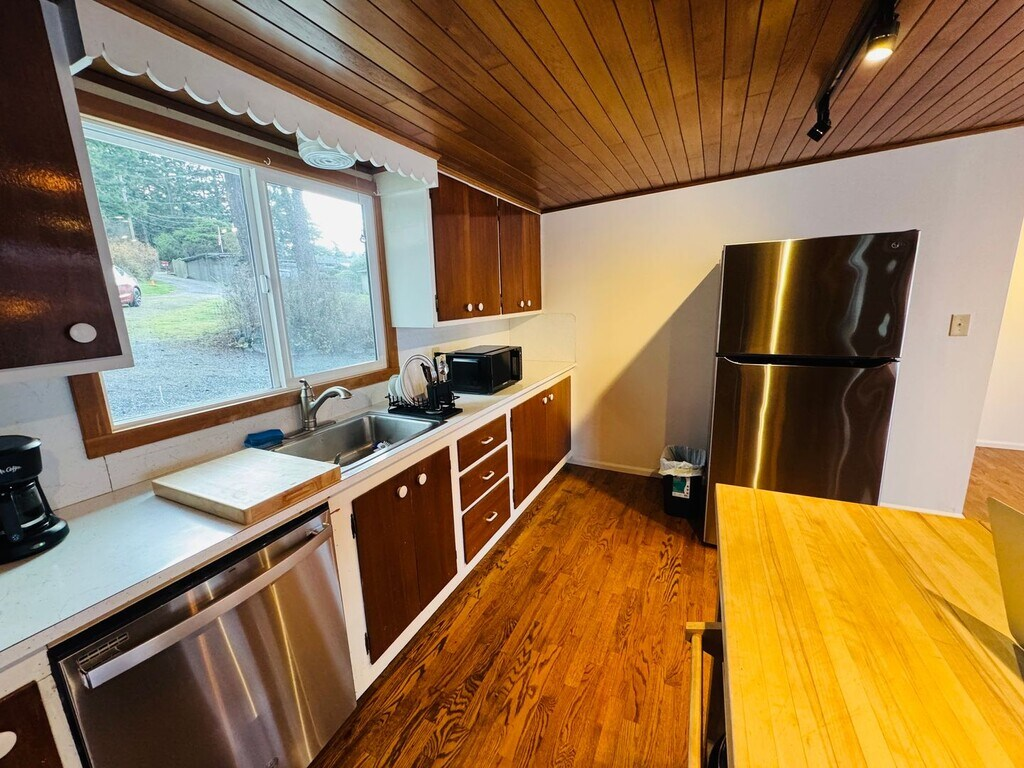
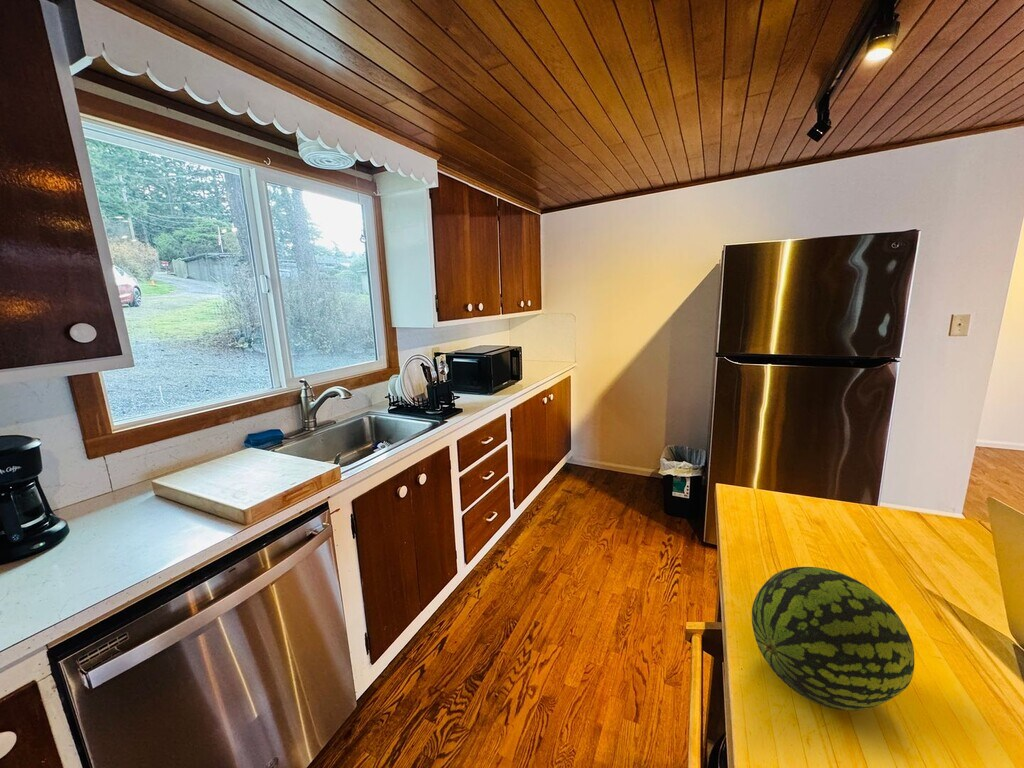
+ fruit [751,566,916,712]
